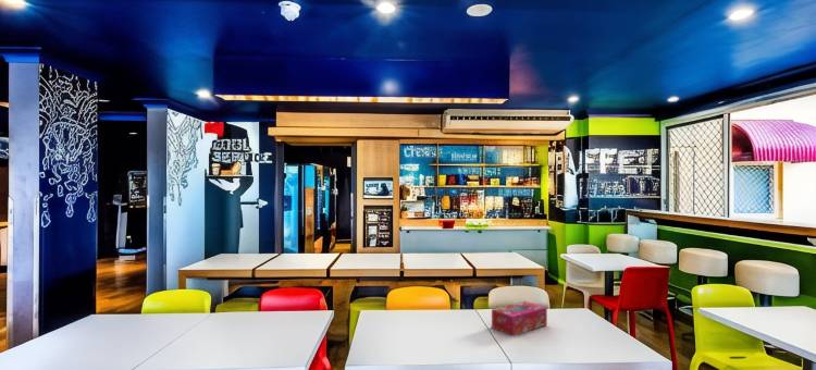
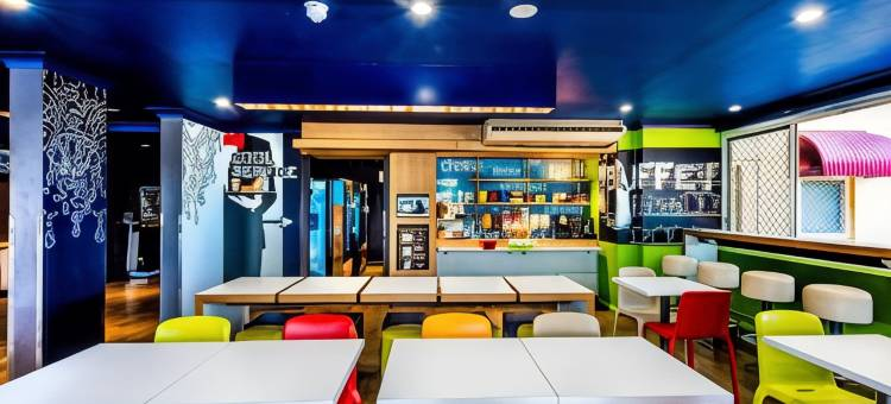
- tissue box [491,300,548,336]
